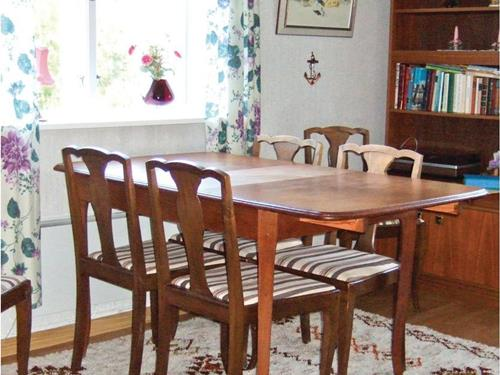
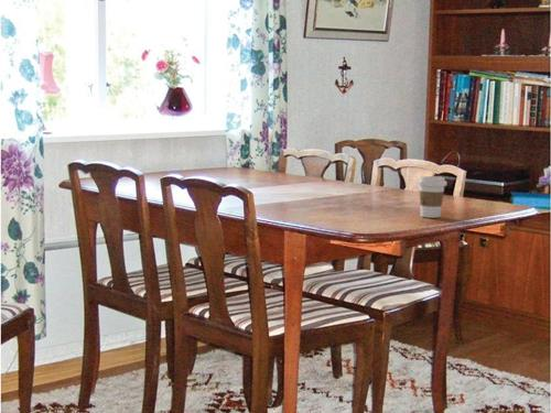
+ coffee cup [417,175,447,219]
